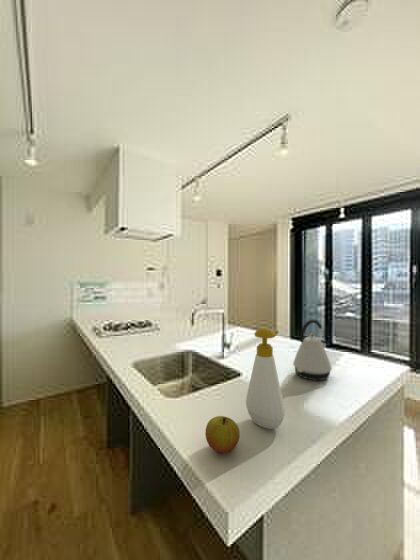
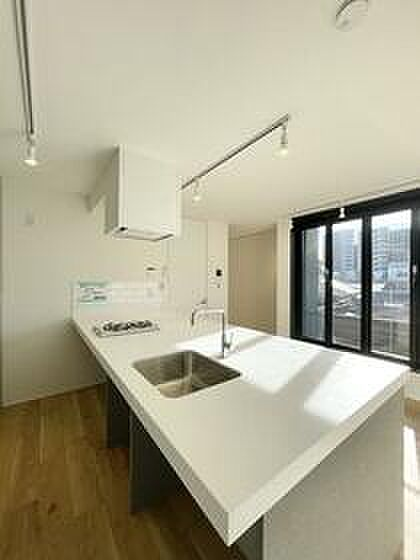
- apple [204,415,241,454]
- kettle [292,318,333,381]
- soap bottle [245,327,286,430]
